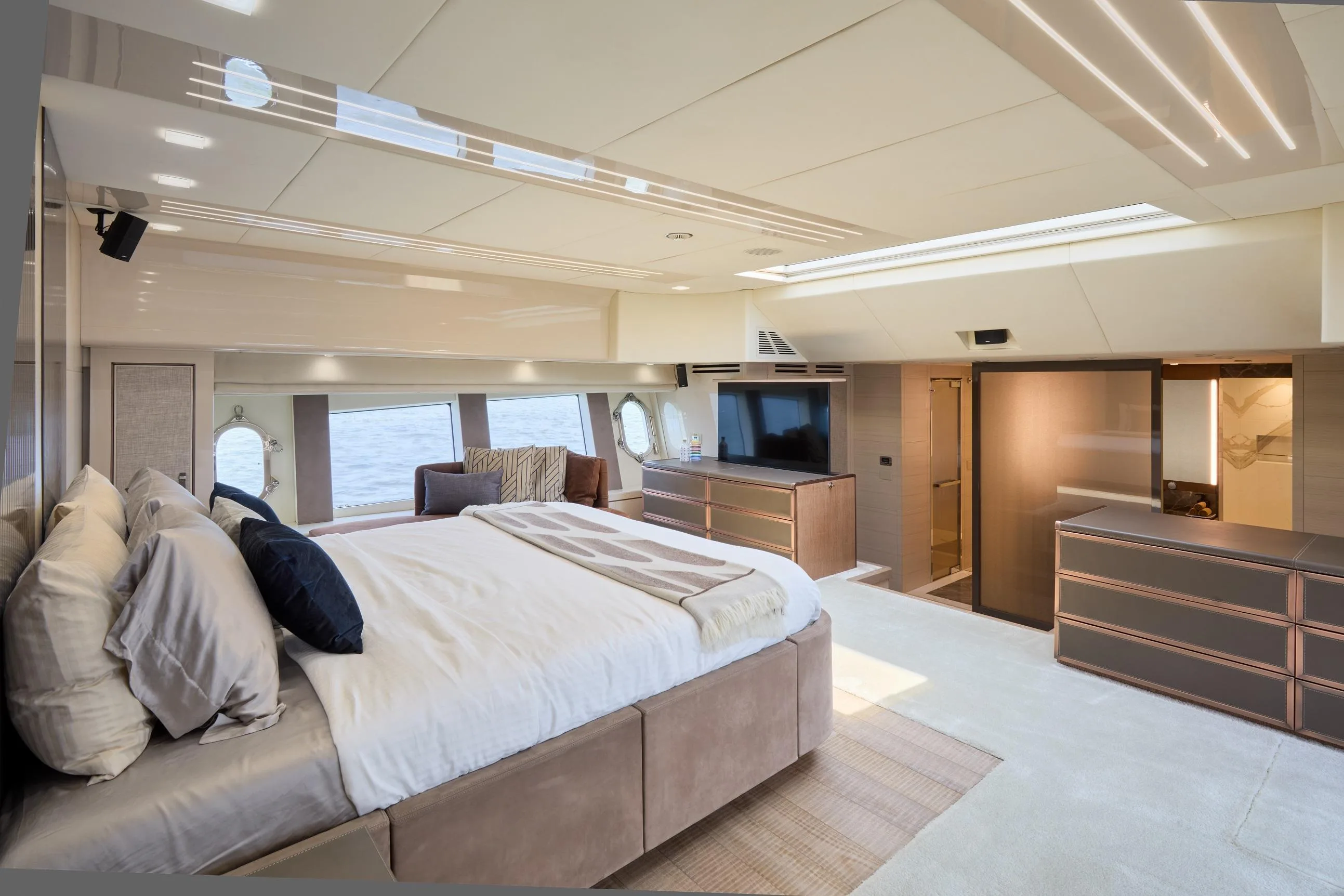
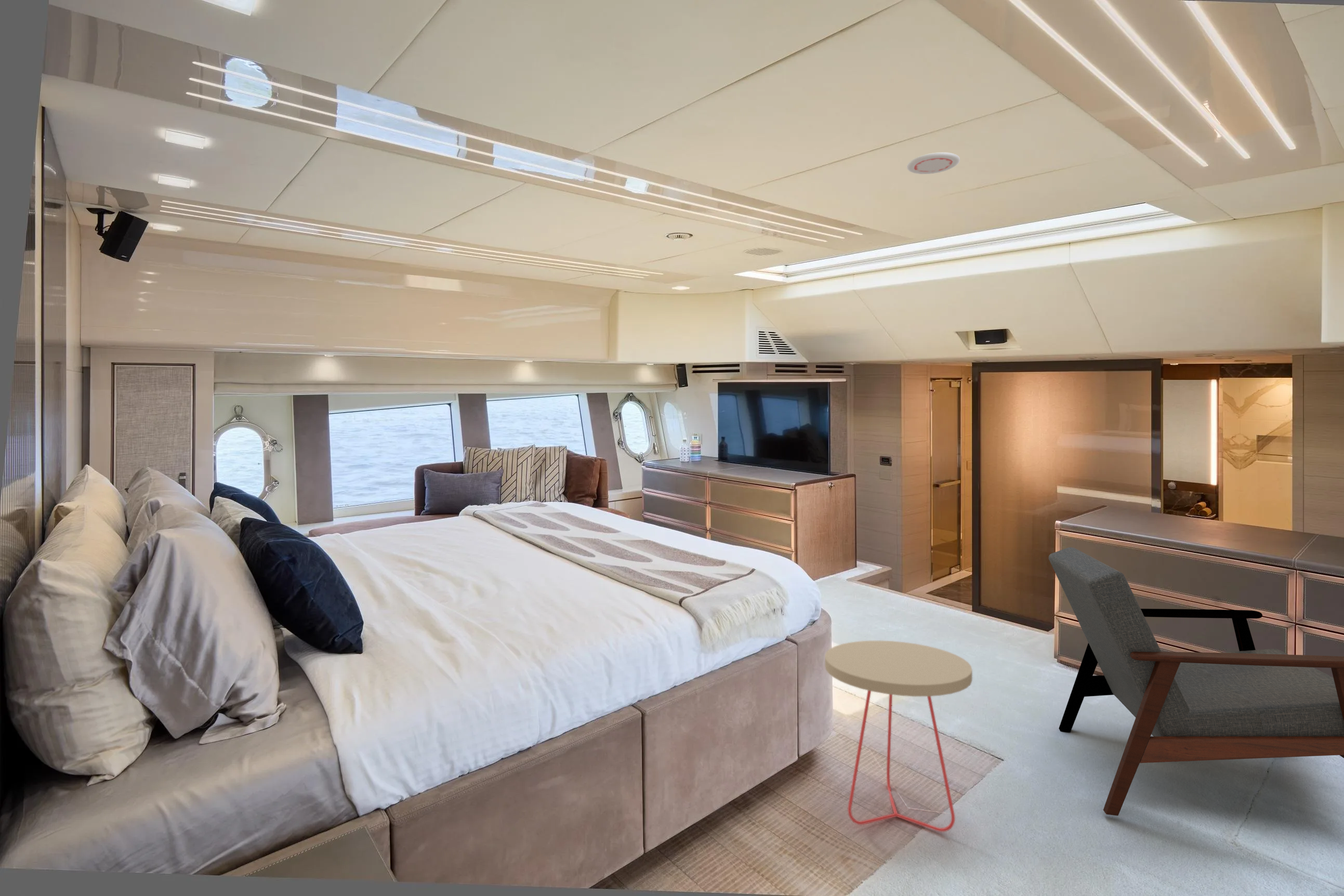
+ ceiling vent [906,152,960,175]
+ armchair [1048,547,1344,816]
+ side table [824,640,973,833]
